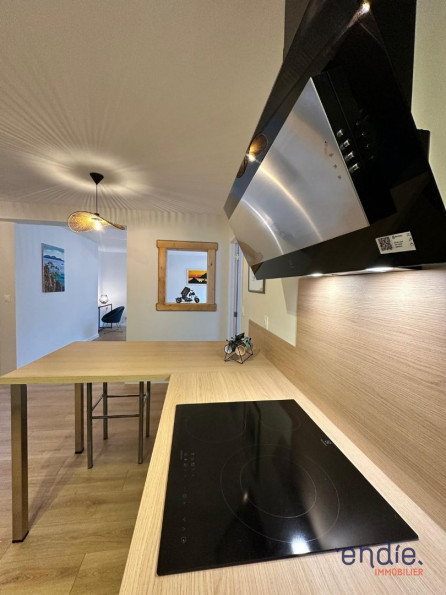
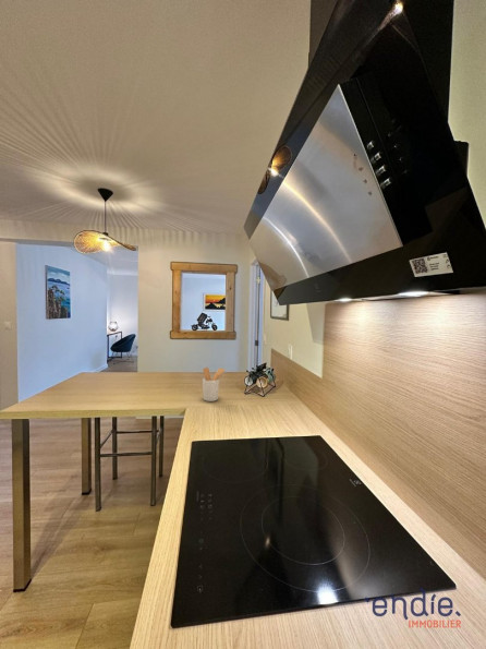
+ utensil holder [202,366,227,402]
